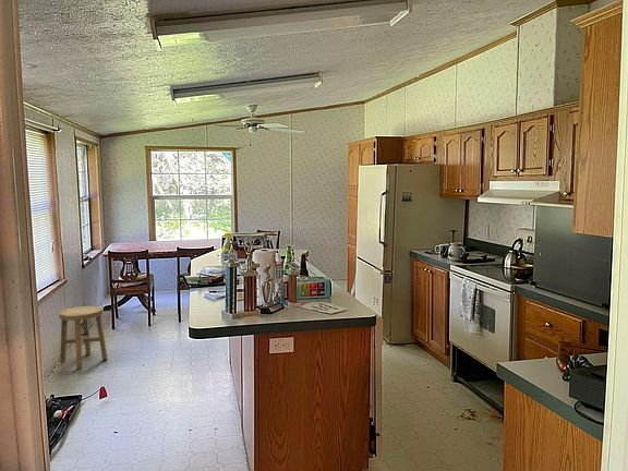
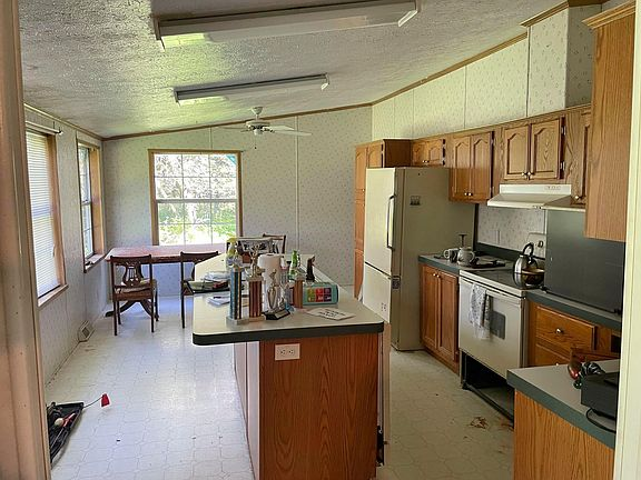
- stool [58,305,109,370]
